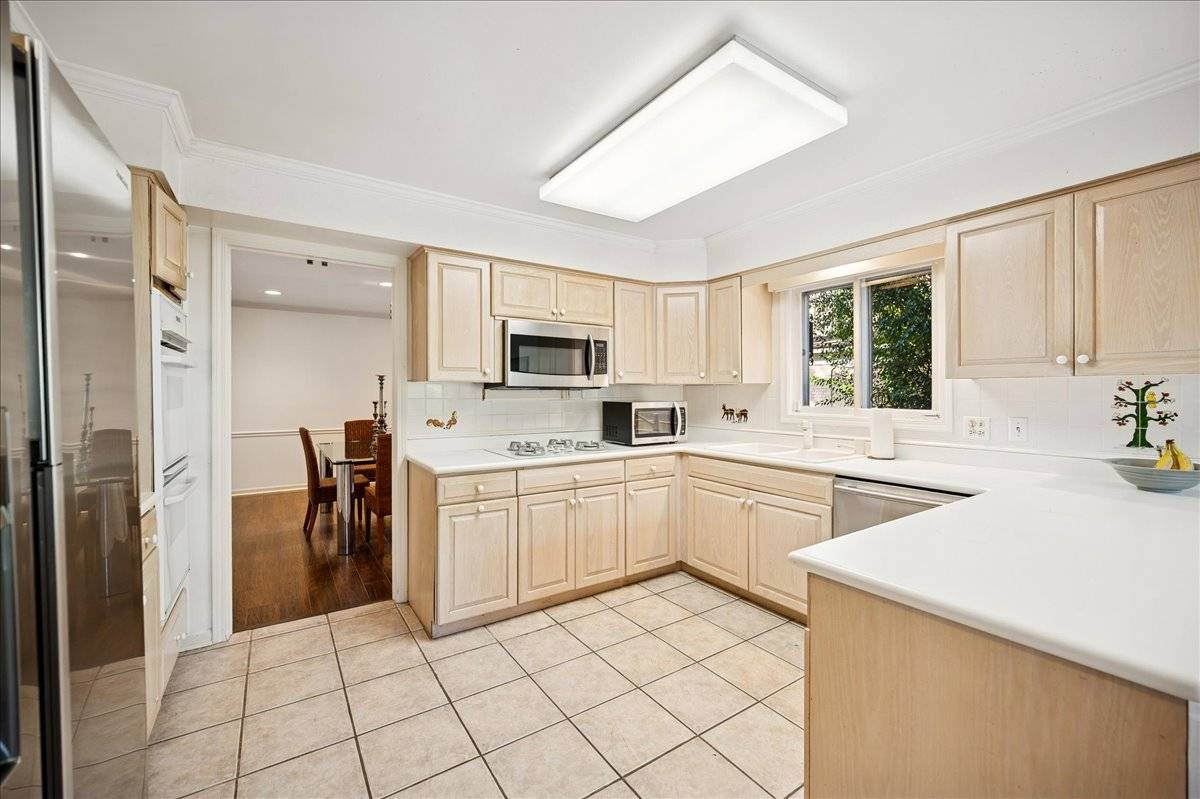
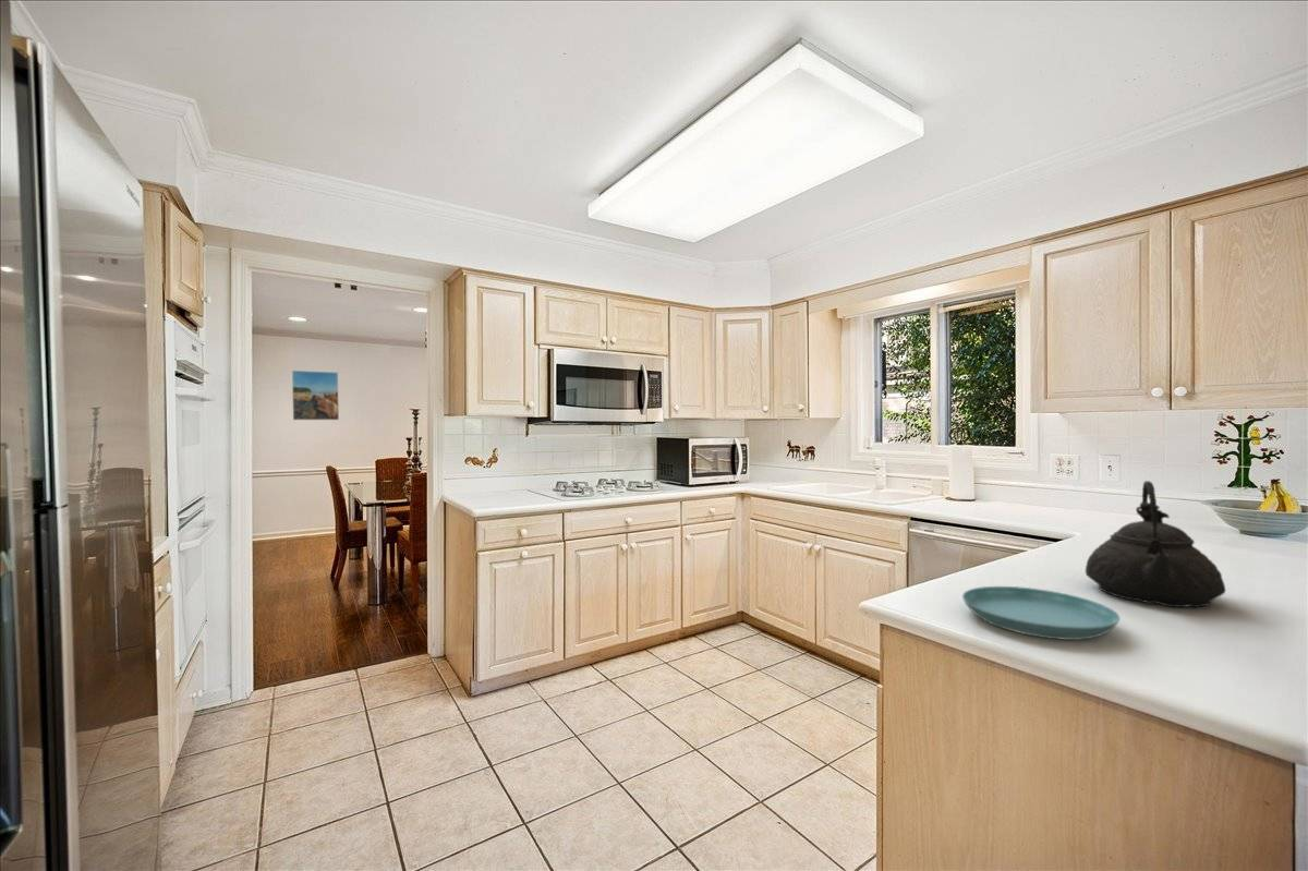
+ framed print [291,370,340,421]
+ saucer [961,585,1122,641]
+ teakettle [1085,480,1226,608]
